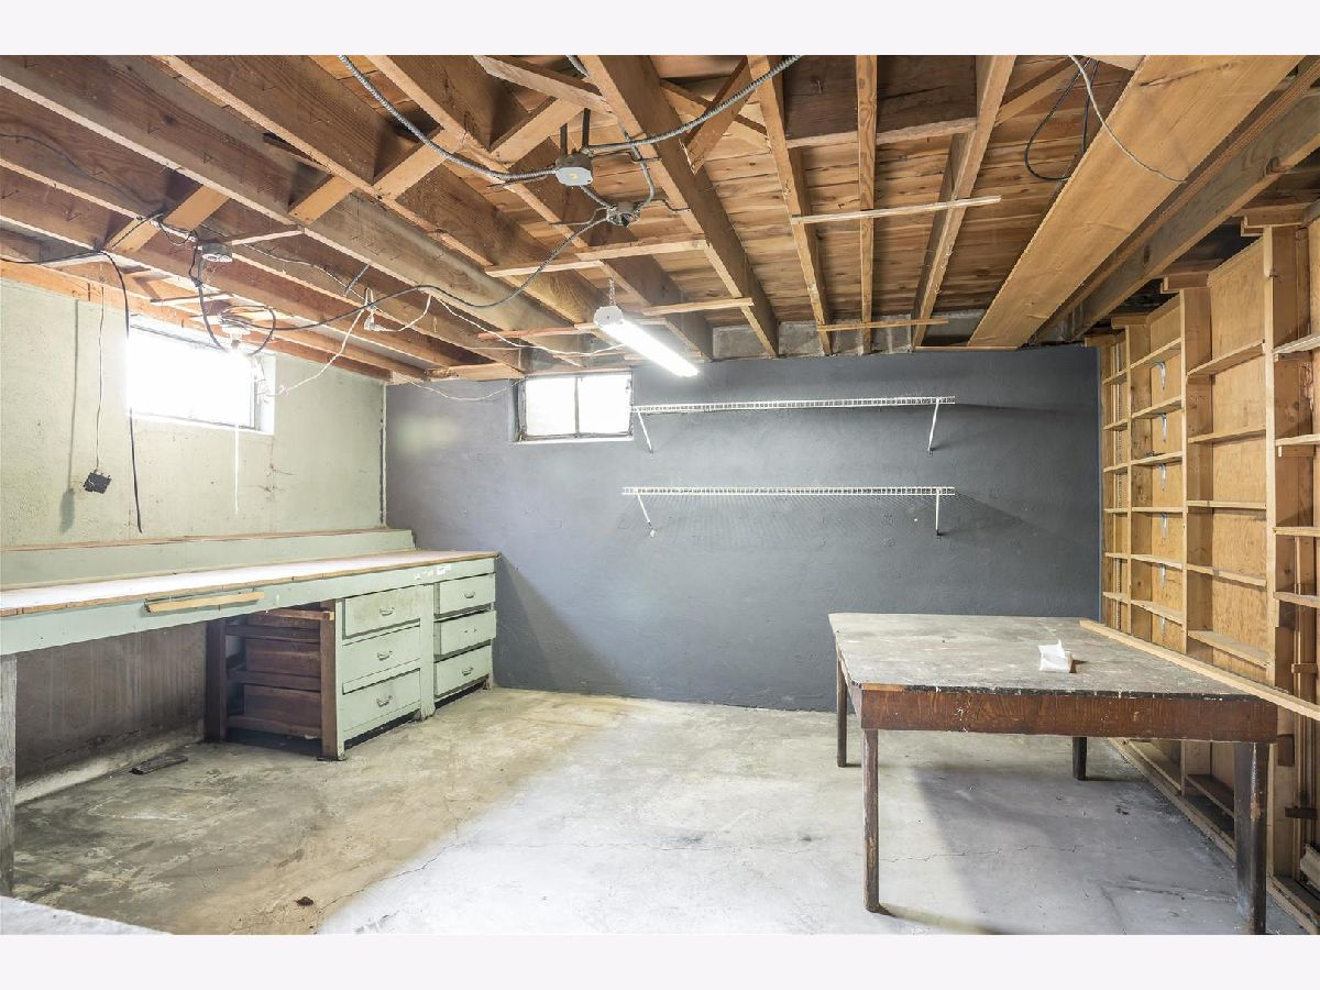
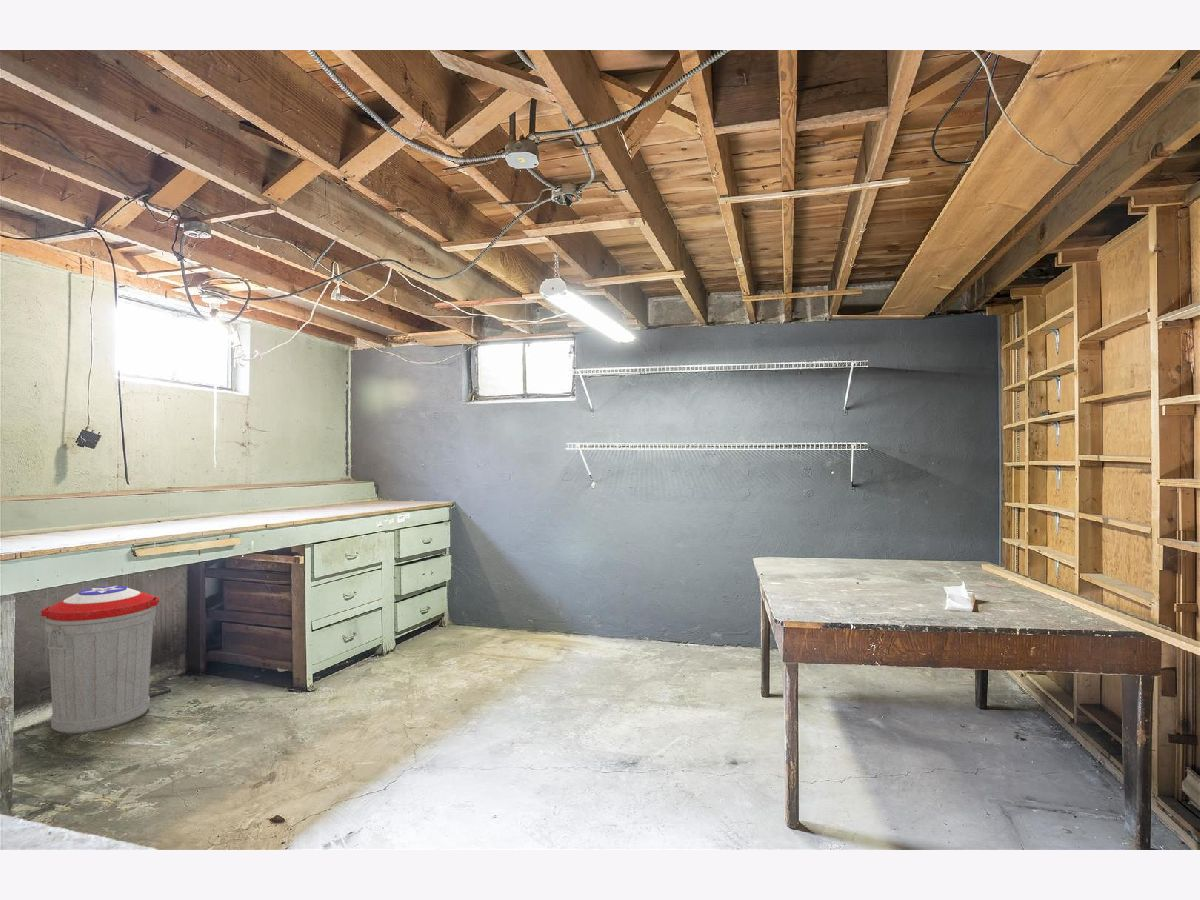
+ trash can [40,585,160,734]
